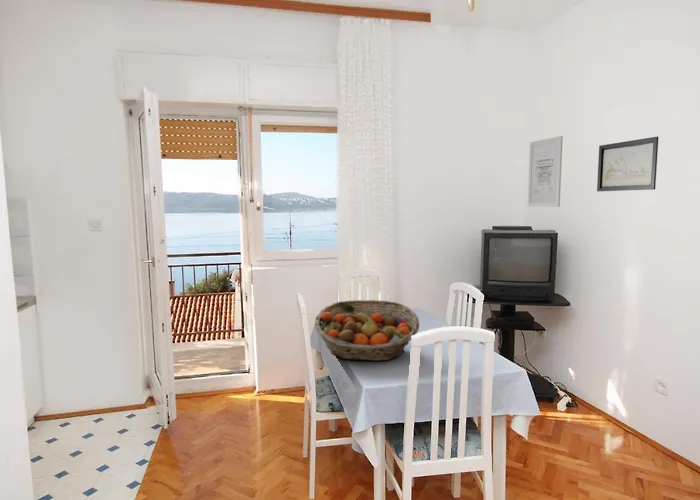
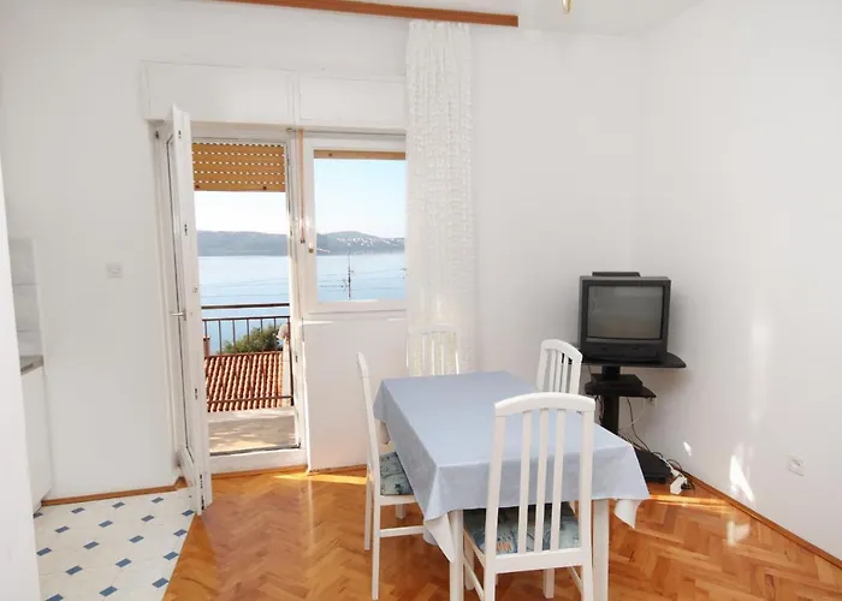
- fruit basket [313,299,420,362]
- wall art [527,135,564,208]
- wall art [596,136,660,192]
